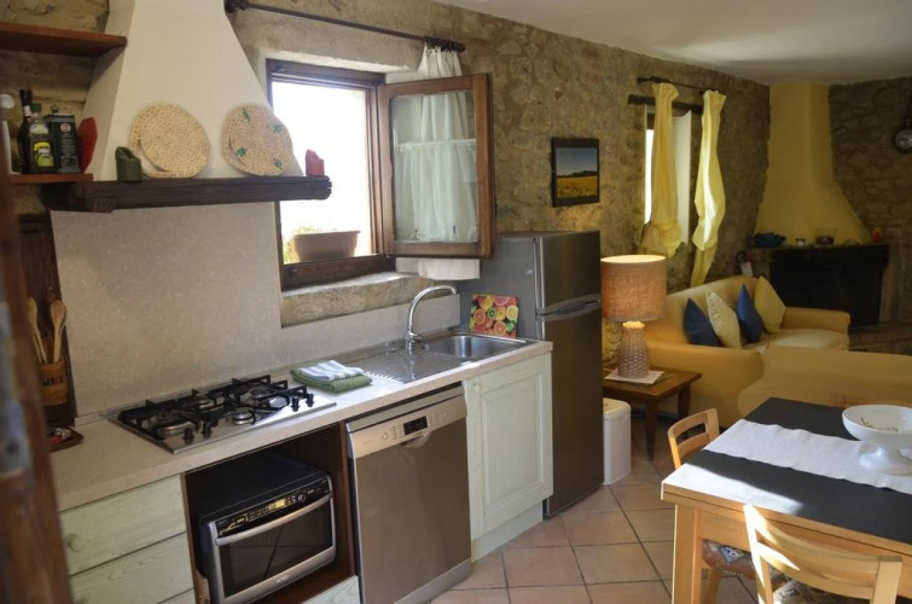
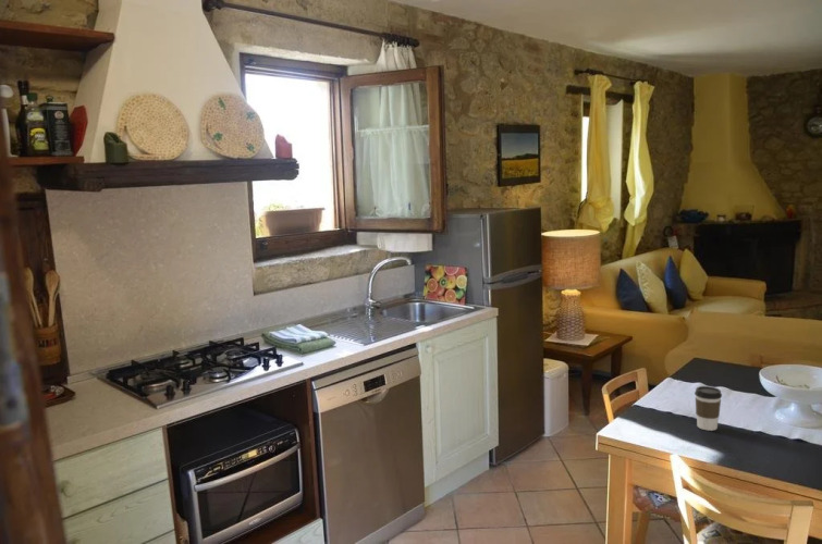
+ coffee cup [694,385,723,432]
